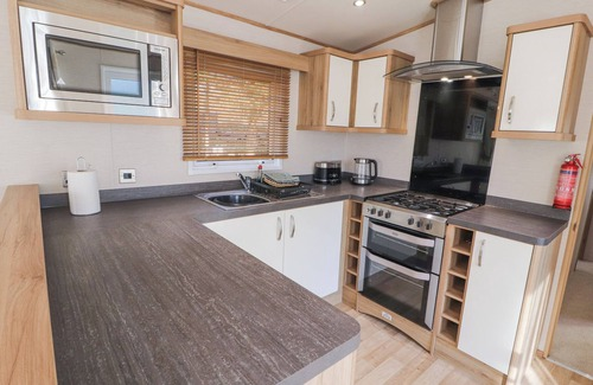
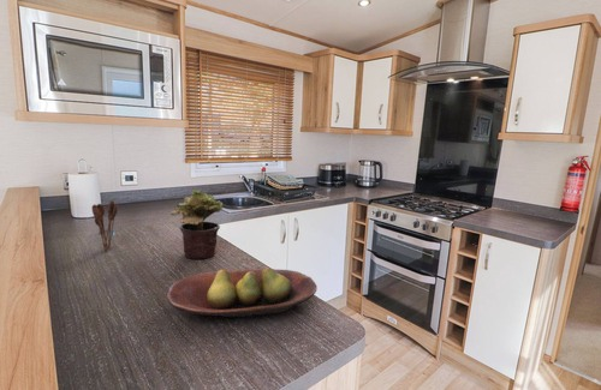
+ utensil holder [90,199,119,252]
+ fruit bowl [166,266,317,320]
+ potted plant [169,188,224,260]
